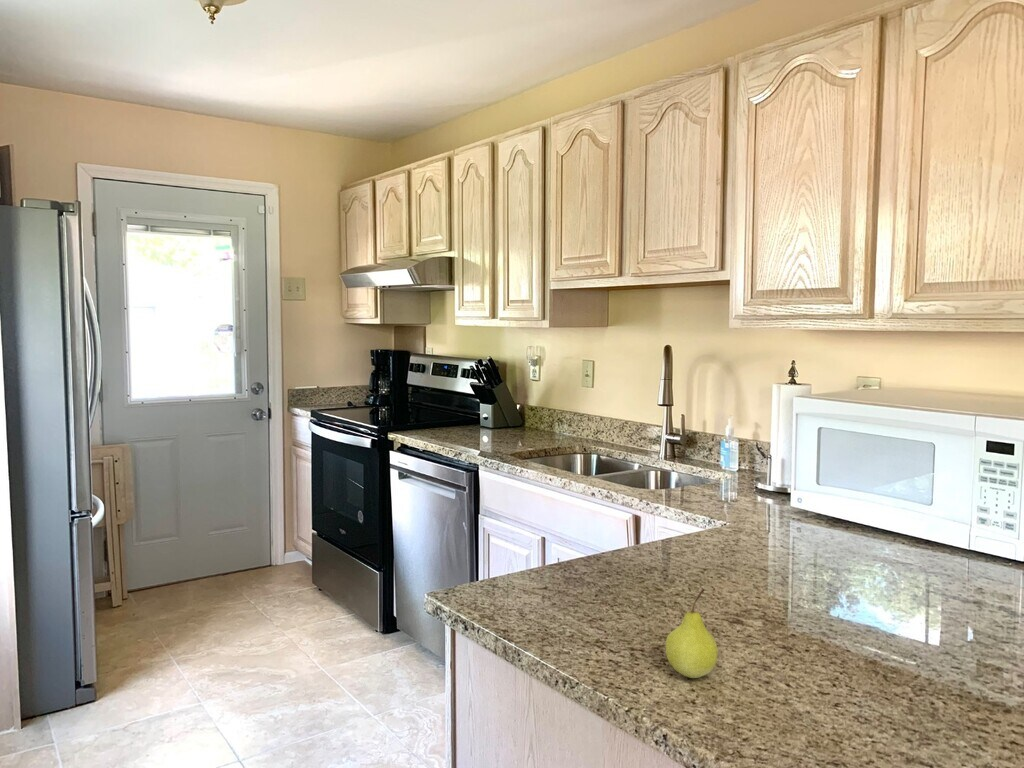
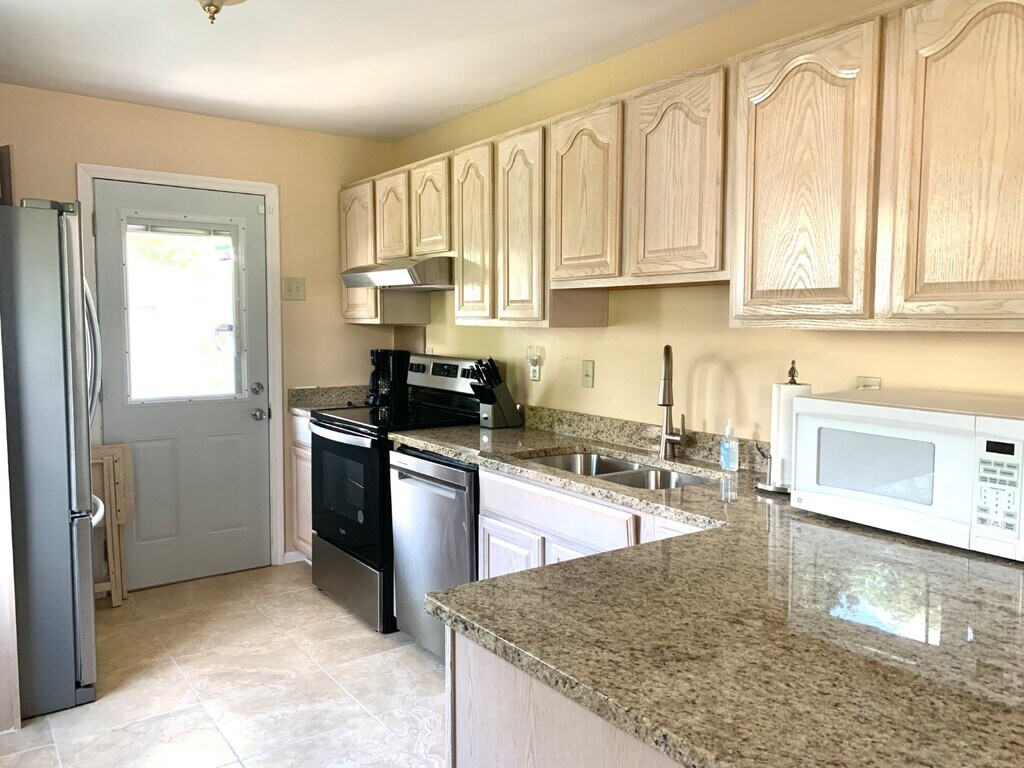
- fruit [665,588,719,679]
